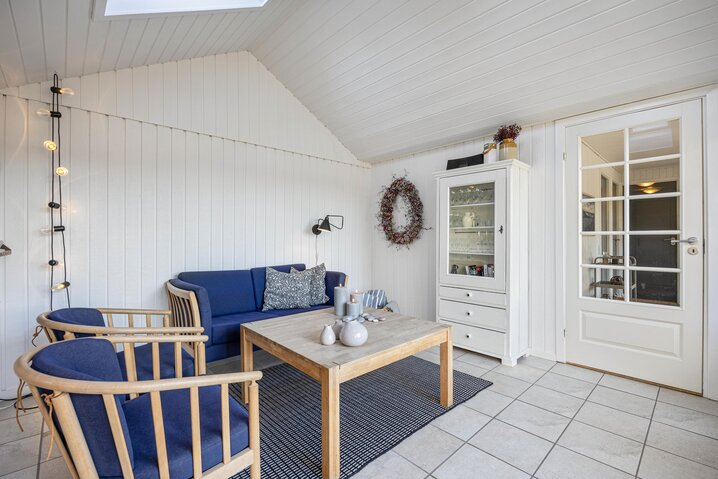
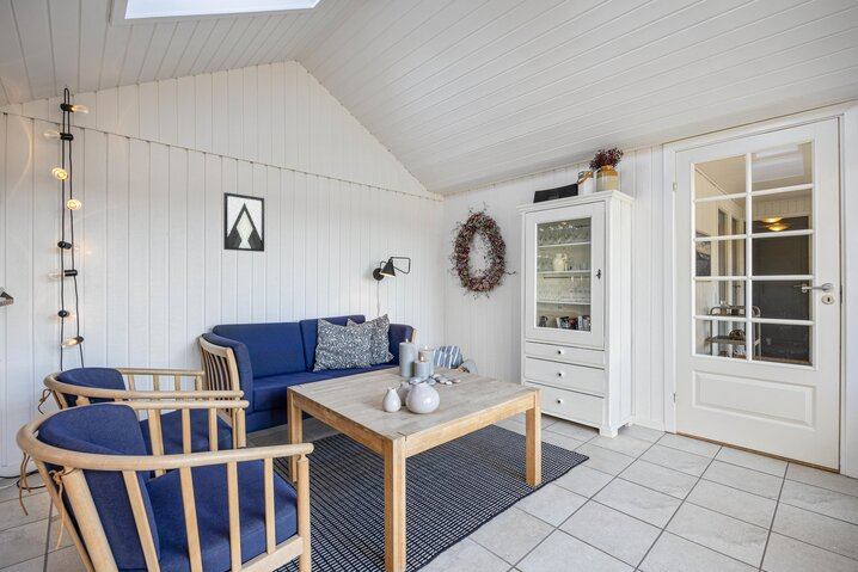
+ wall art [222,191,265,253]
